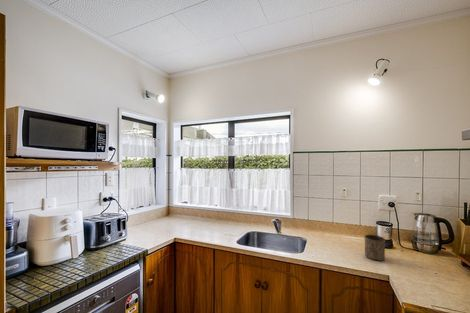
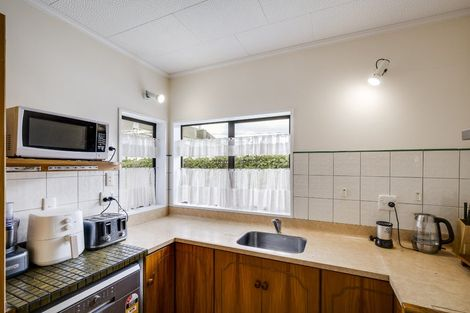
- cup [363,234,386,262]
